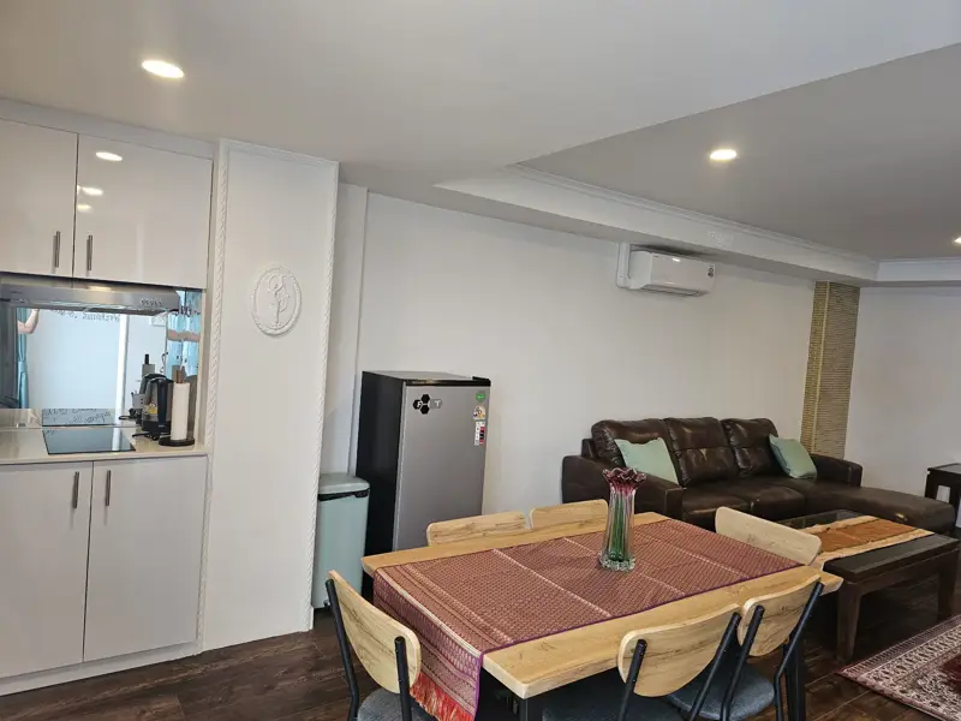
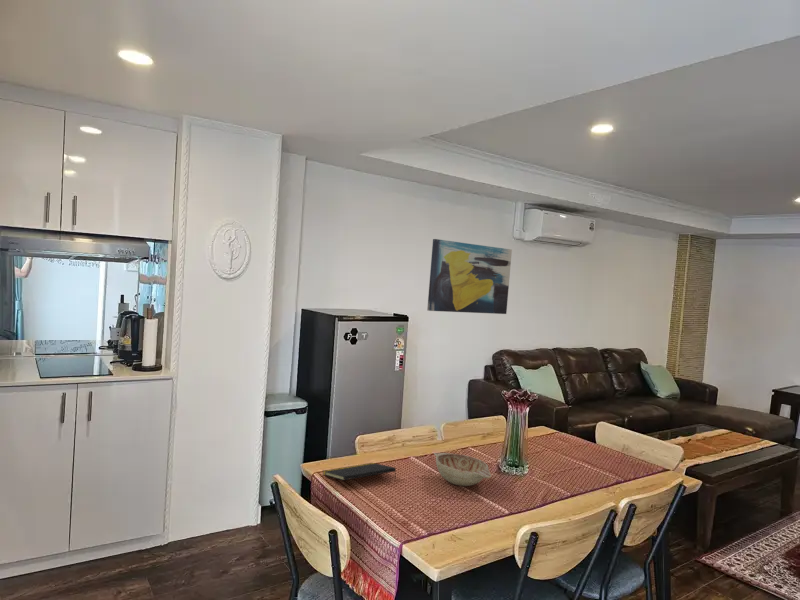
+ decorative bowl [433,452,492,487]
+ notepad [322,462,397,481]
+ wall art [426,238,513,315]
